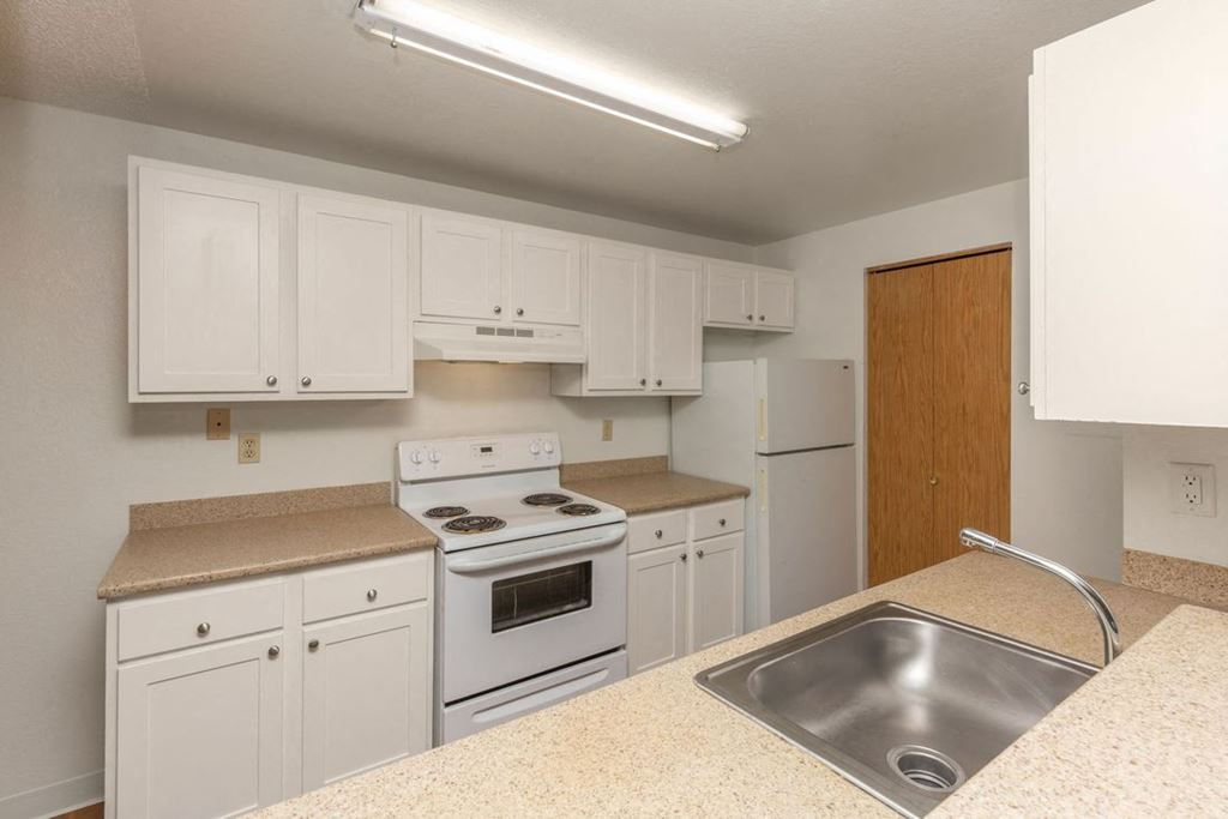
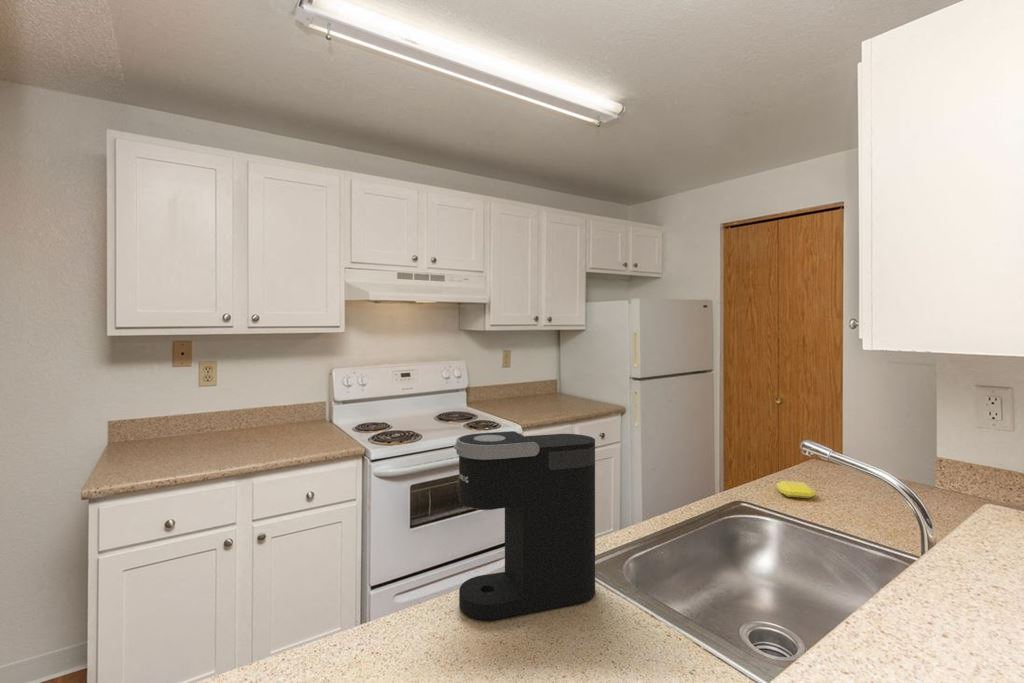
+ coffee maker [453,430,596,621]
+ soap bar [775,480,817,499]
